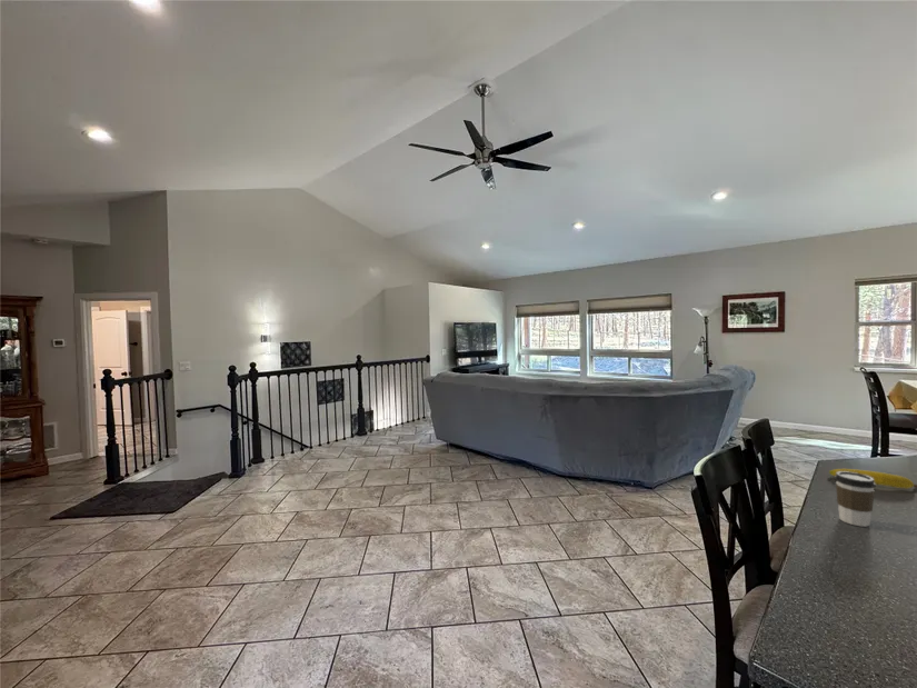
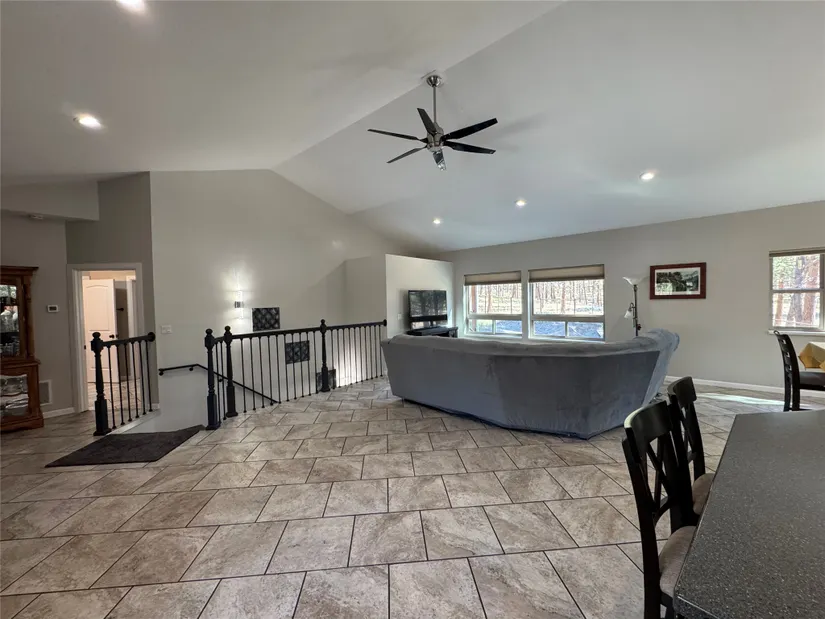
- coffee cup [834,471,877,528]
- fruit [828,468,917,490]
